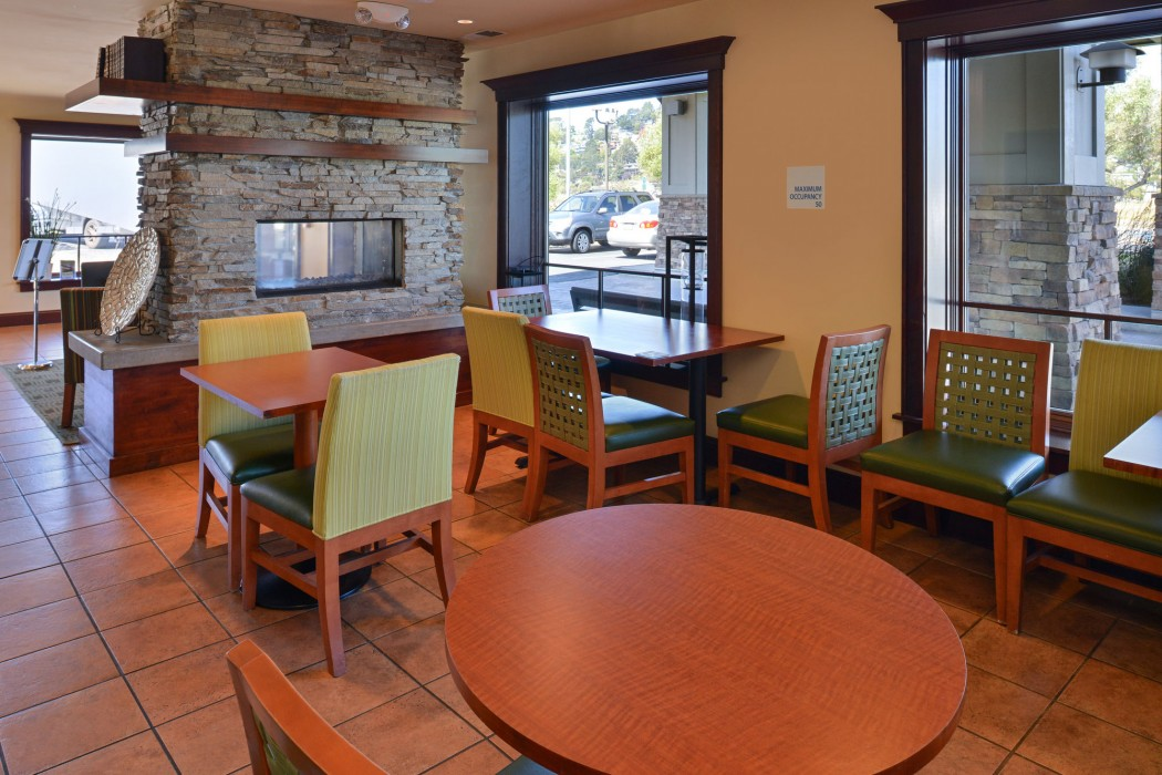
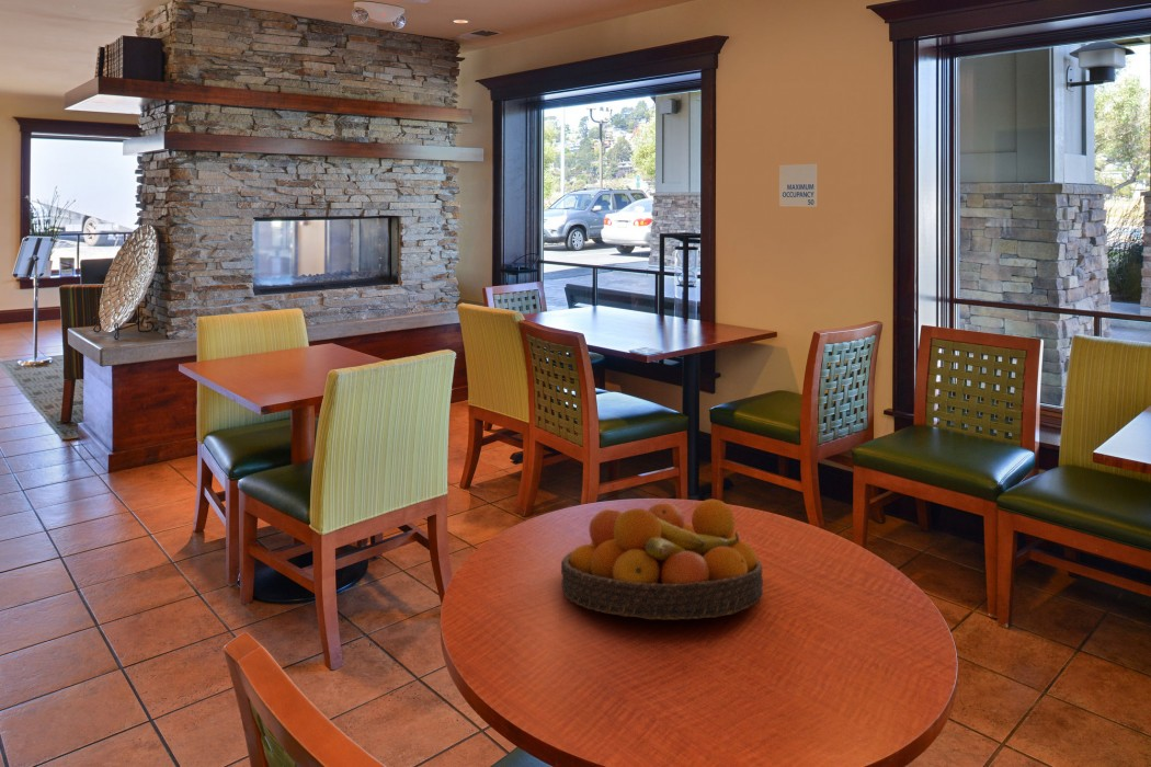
+ fruit bowl [560,499,764,621]
